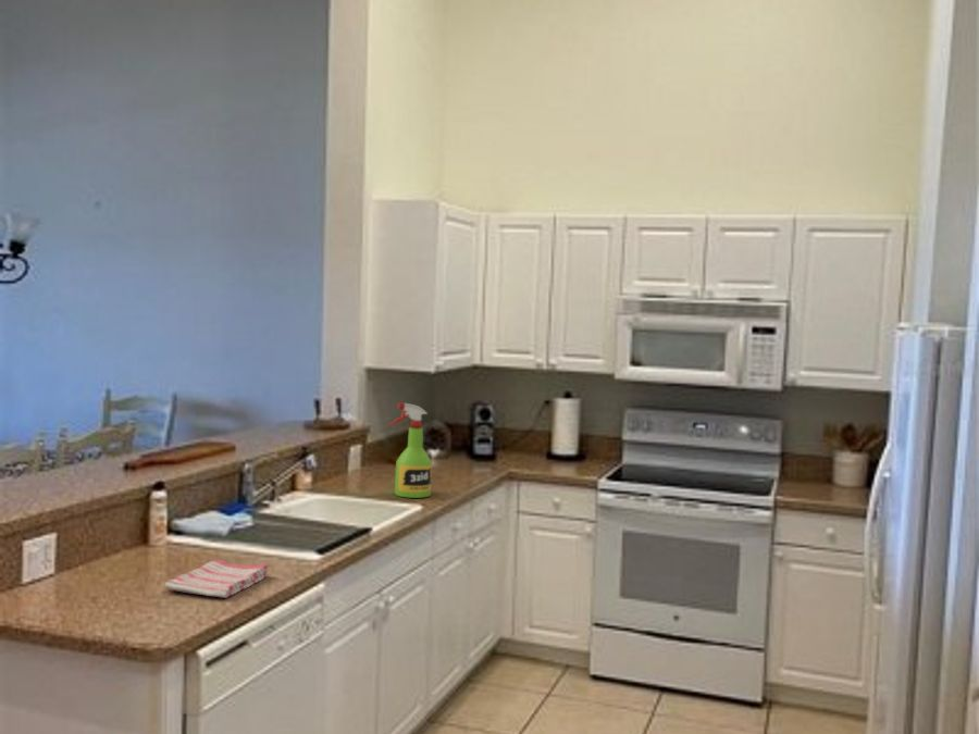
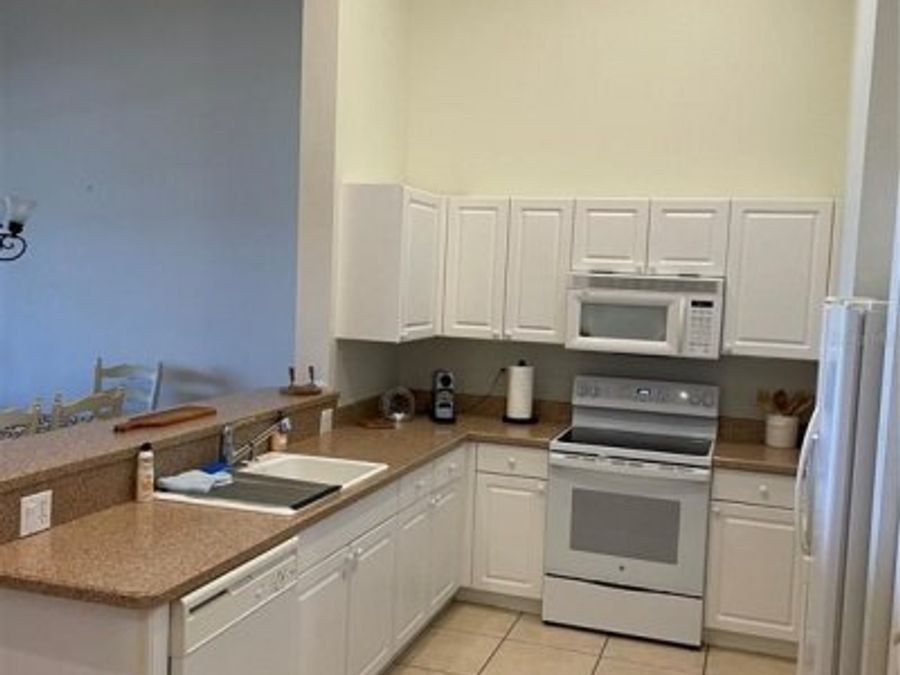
- spray bottle [387,401,433,499]
- dish towel [163,558,269,599]
